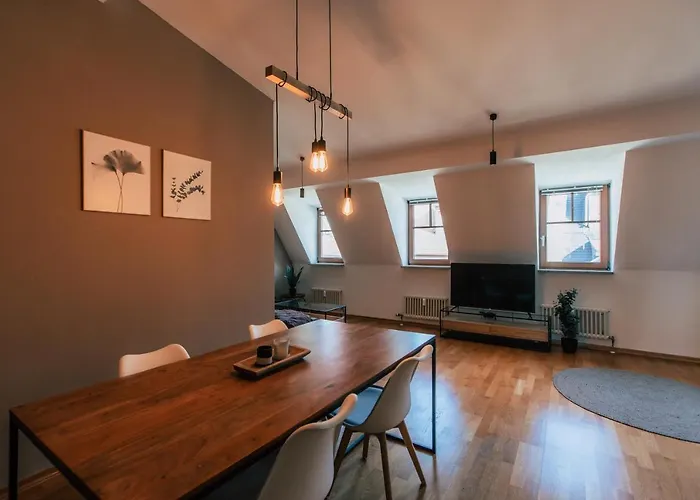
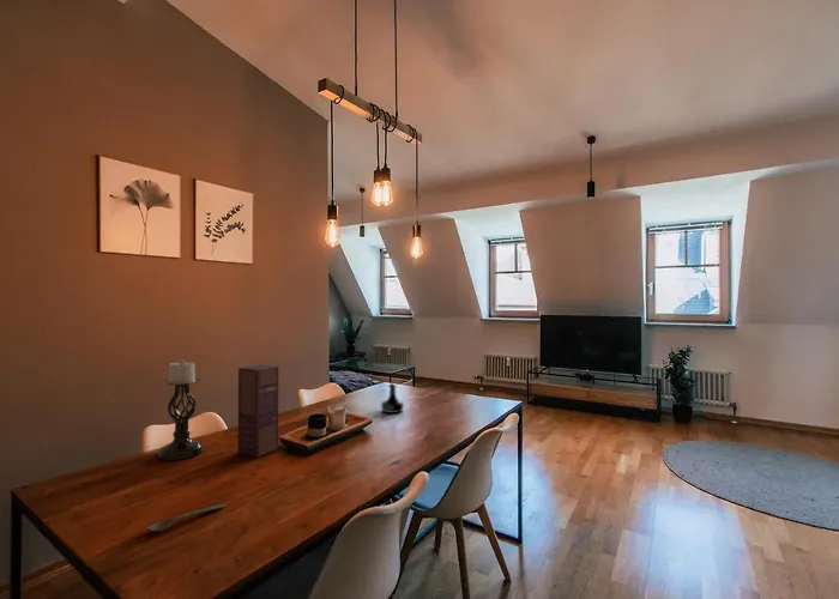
+ wine box [237,364,279,458]
+ spoon [146,503,227,533]
+ tequila bottle [380,382,405,415]
+ candle holder [157,358,205,461]
